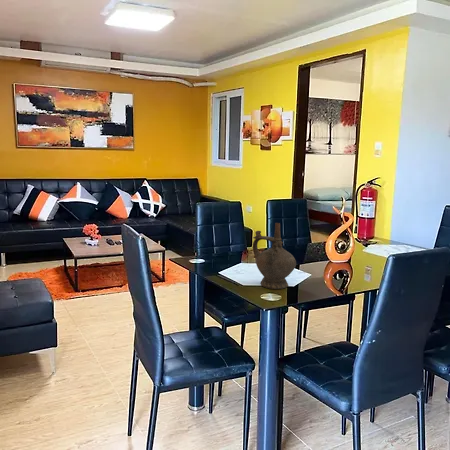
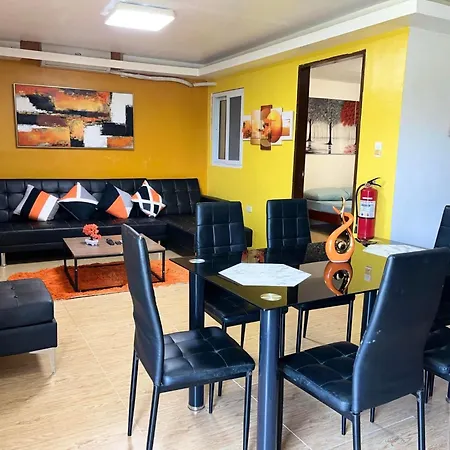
- ceremonial vessel [252,222,297,290]
